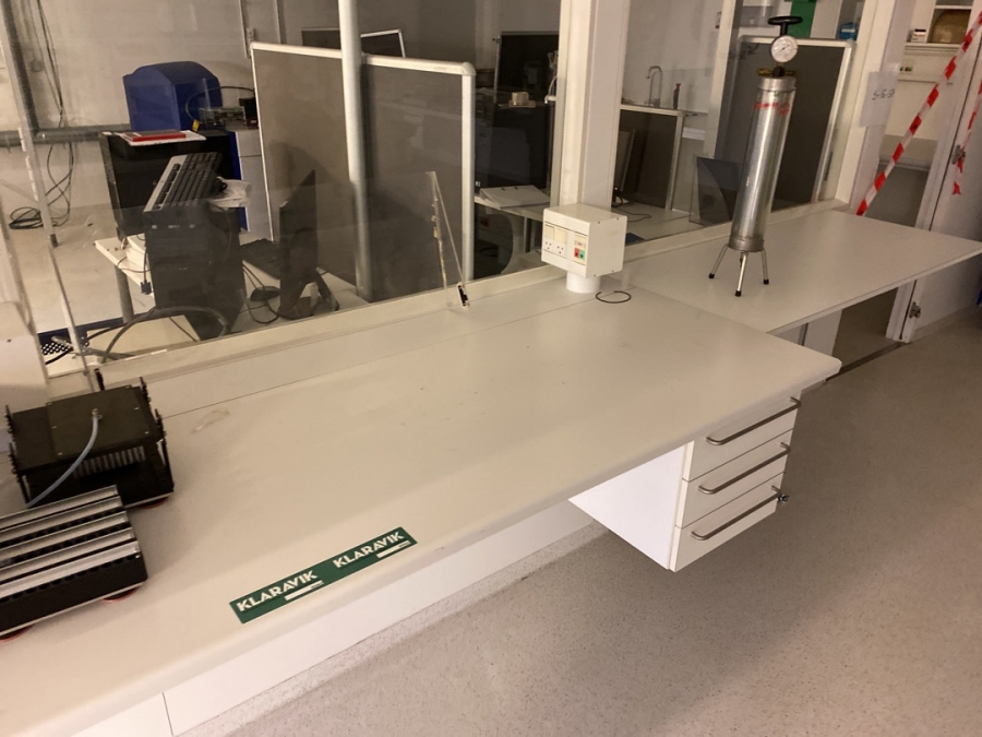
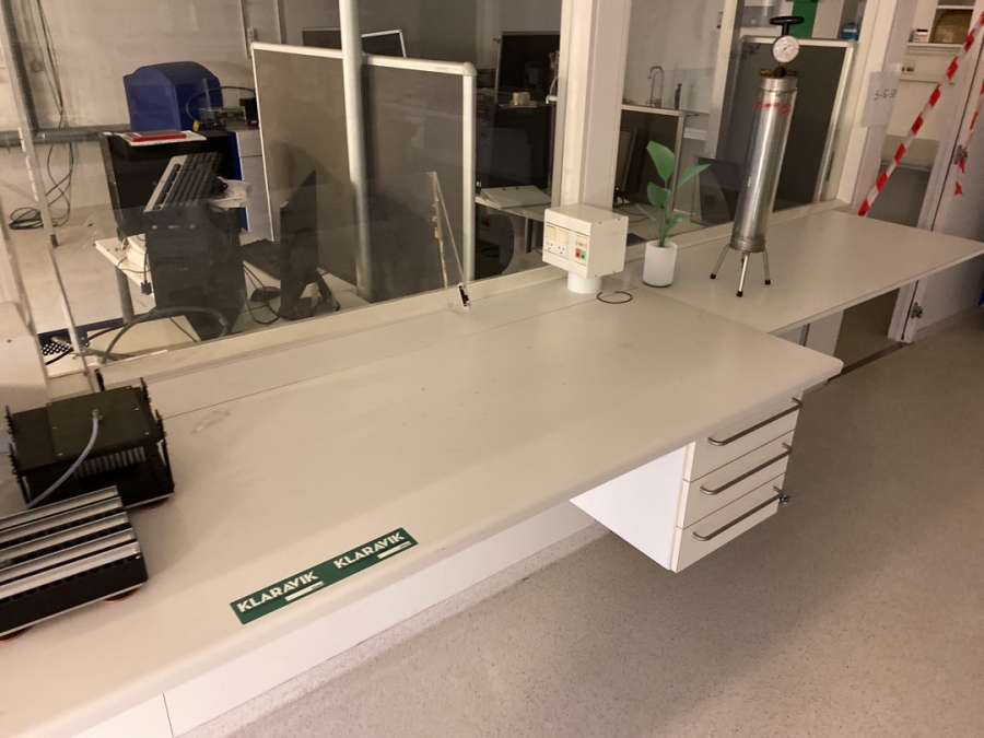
+ potted plant [636,140,712,288]
